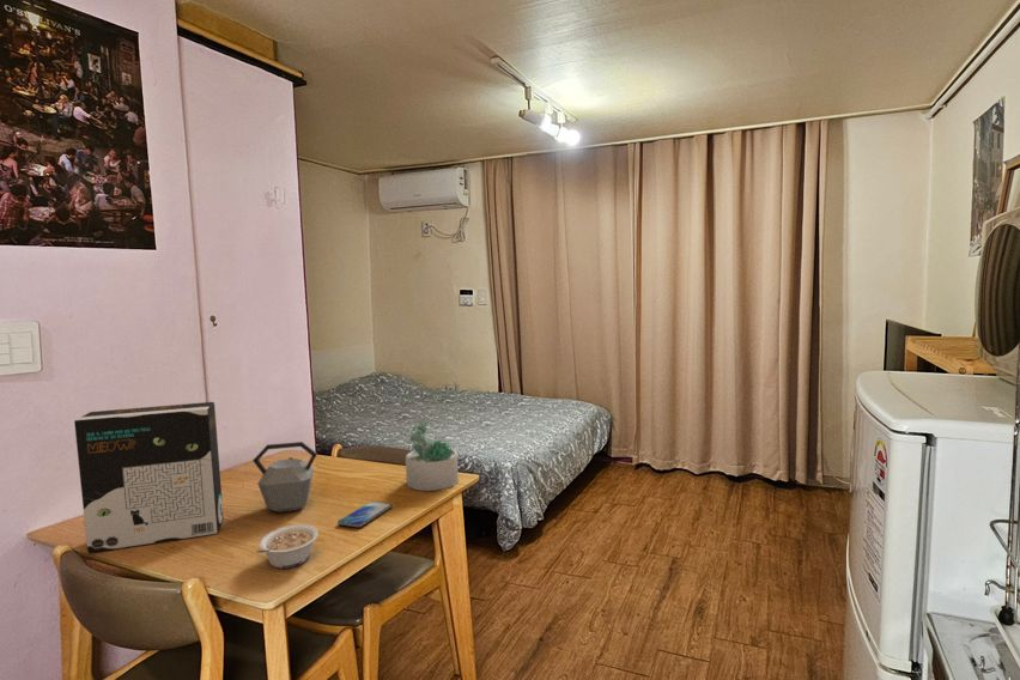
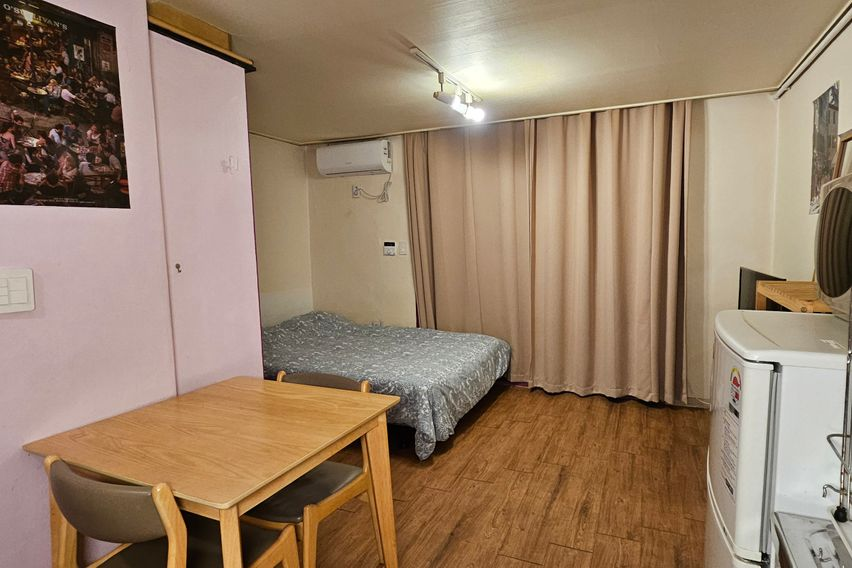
- cereal box [73,401,224,553]
- kettle [251,441,318,514]
- legume [255,523,320,569]
- succulent plant [405,418,460,492]
- smartphone [336,500,393,528]
